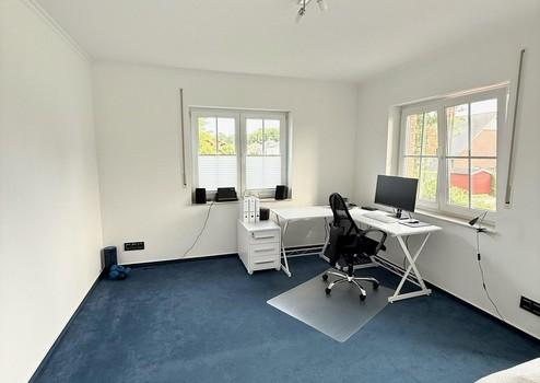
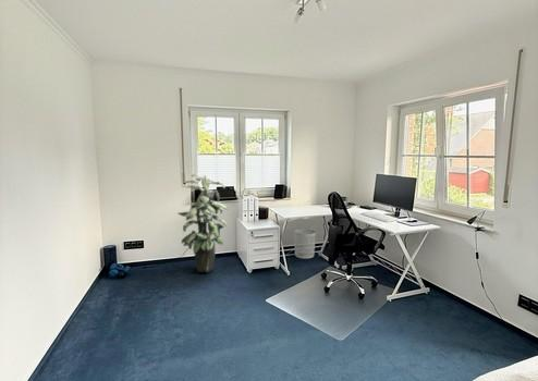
+ waste bin [293,229,317,259]
+ indoor plant [176,173,229,273]
